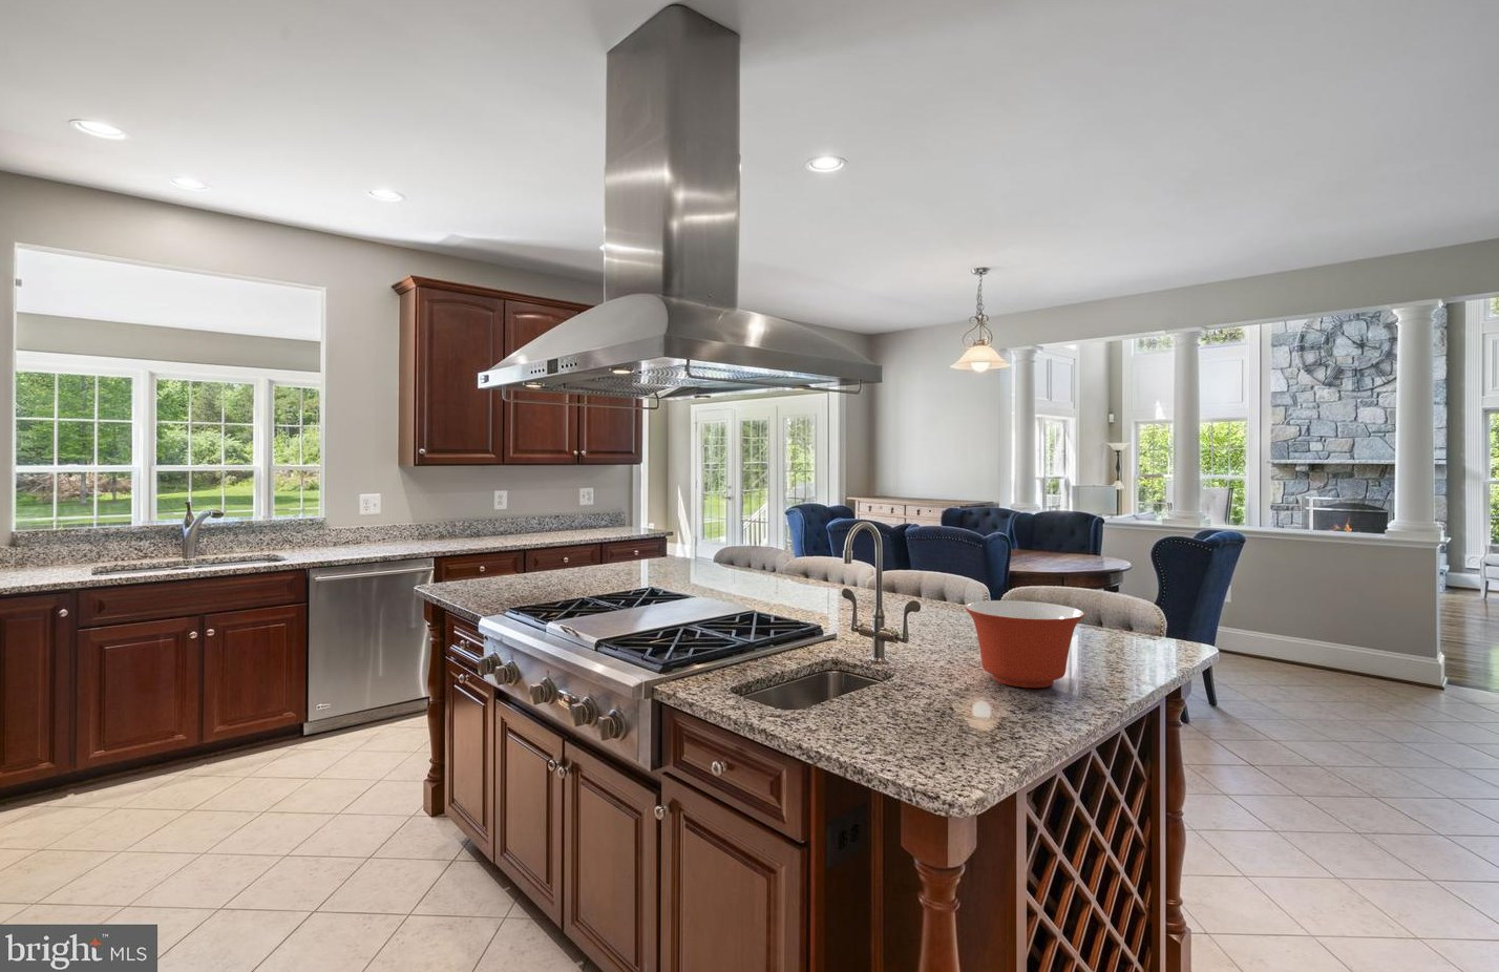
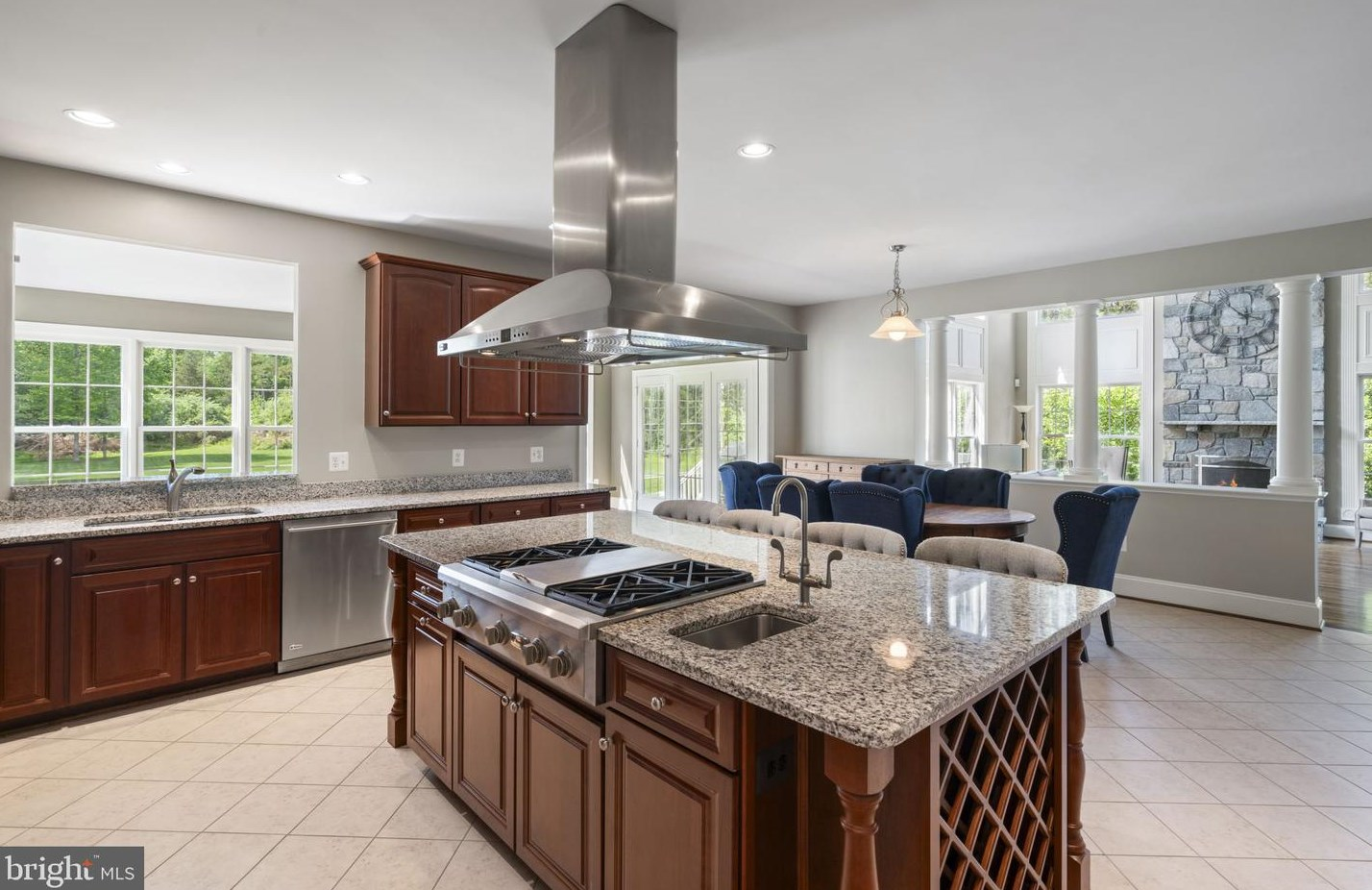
- mixing bowl [964,600,1085,688]
